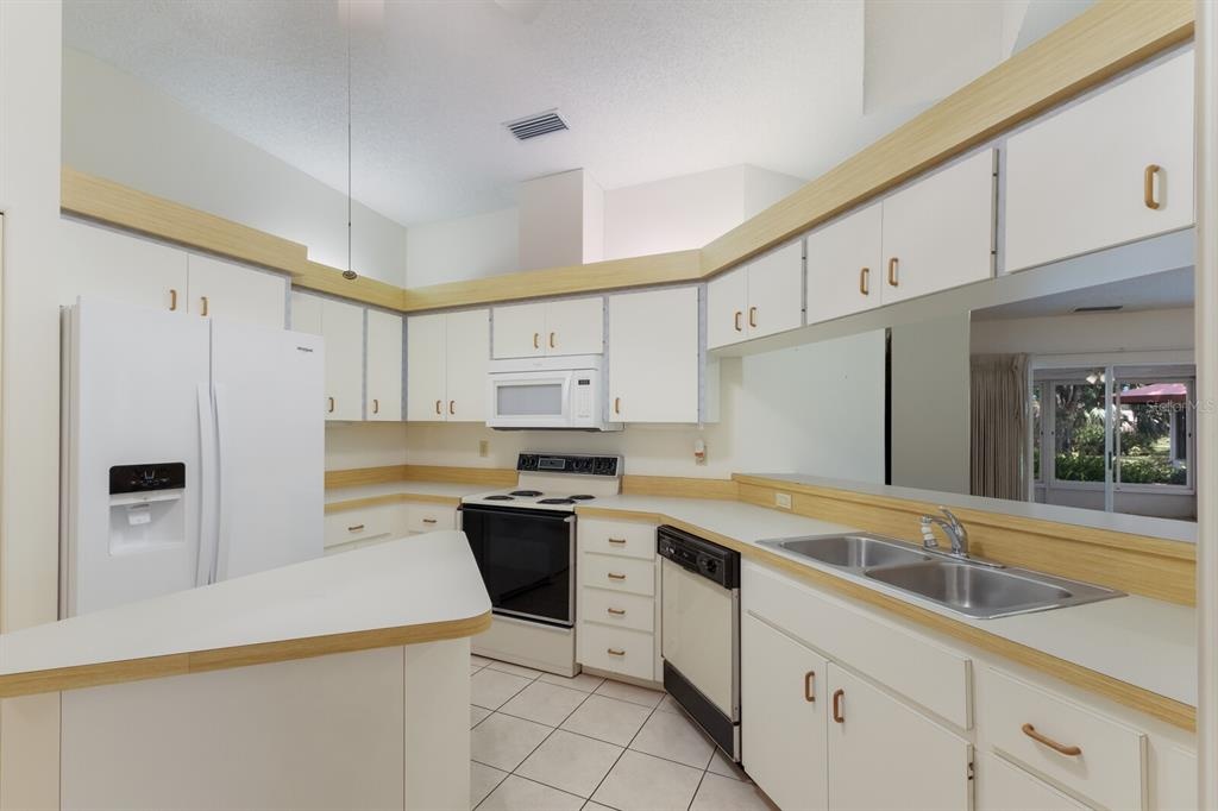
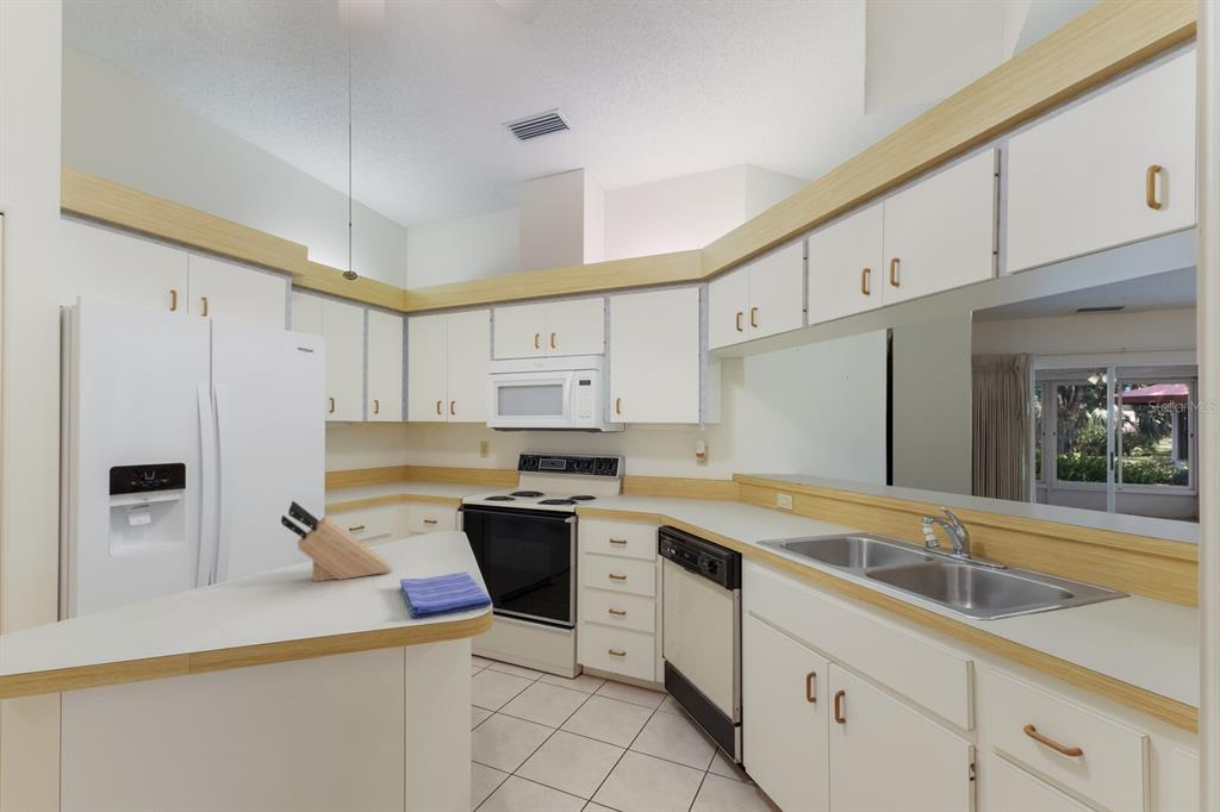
+ knife block [280,500,391,583]
+ dish towel [399,570,493,620]
